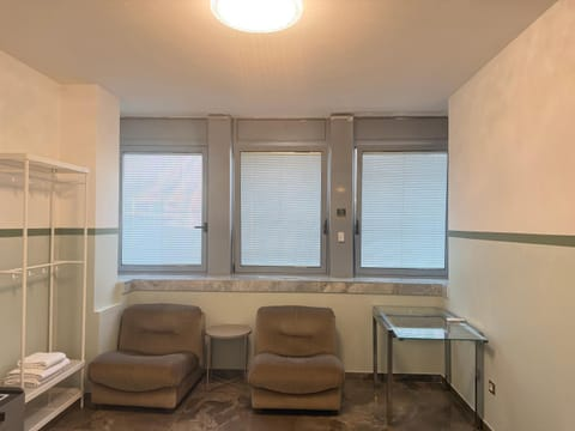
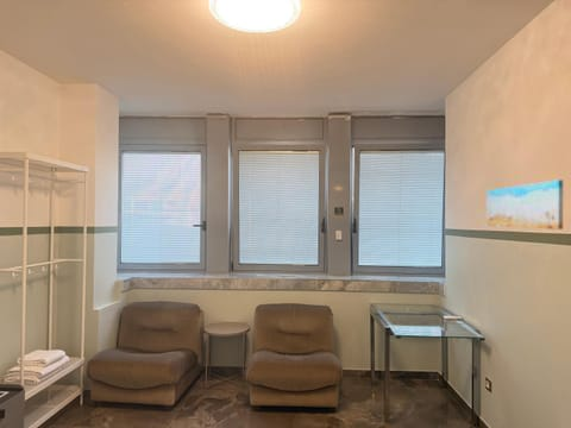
+ wall art [485,178,565,231]
